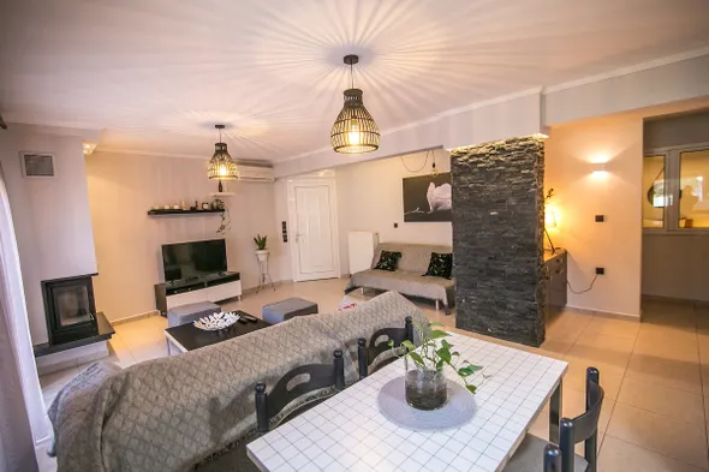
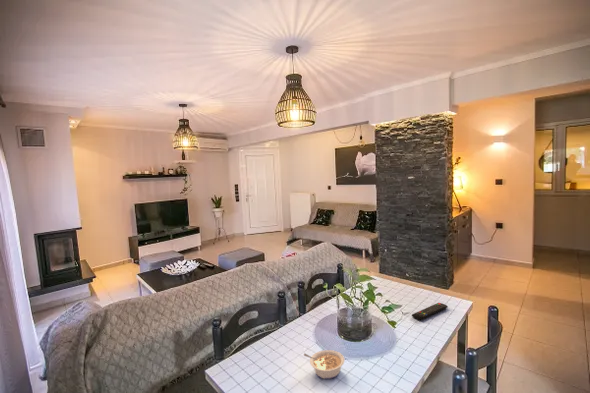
+ remote control [411,302,449,321]
+ legume [303,349,346,380]
